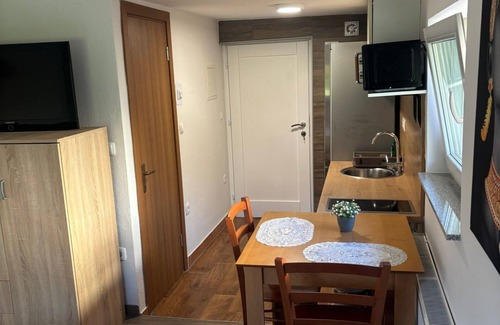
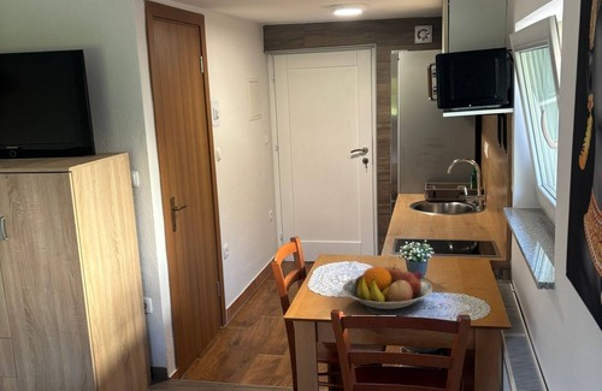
+ fruit bowl [341,265,433,310]
